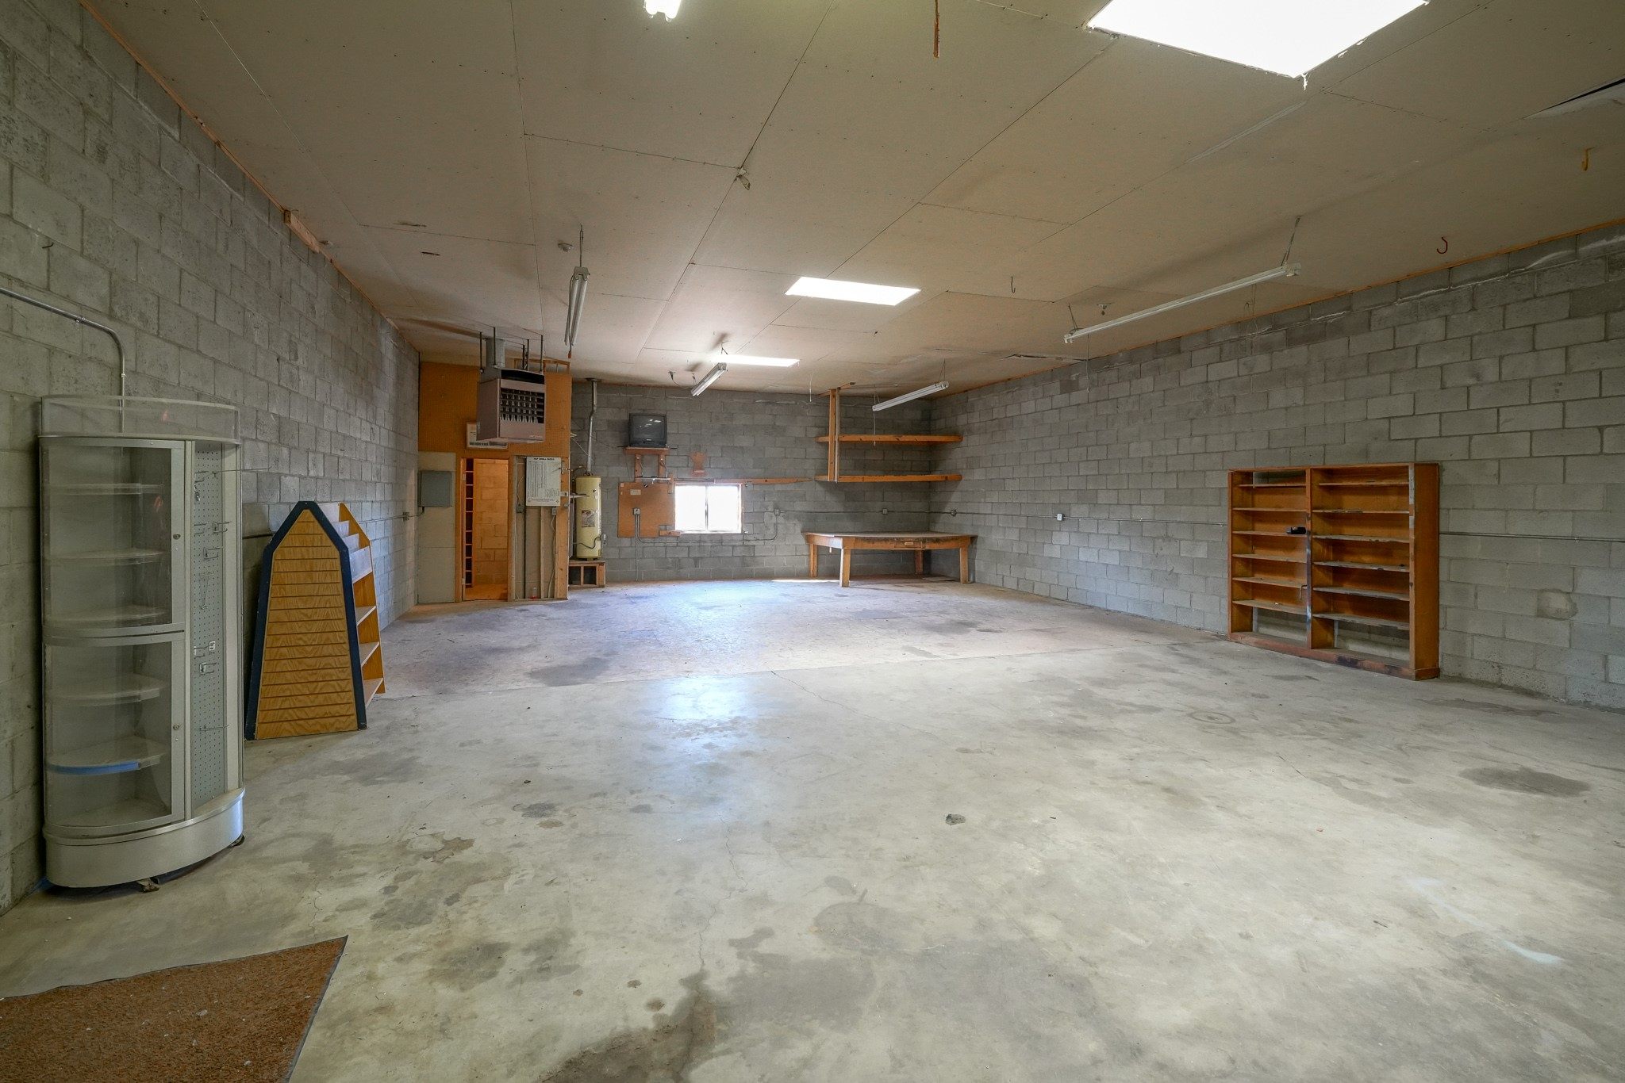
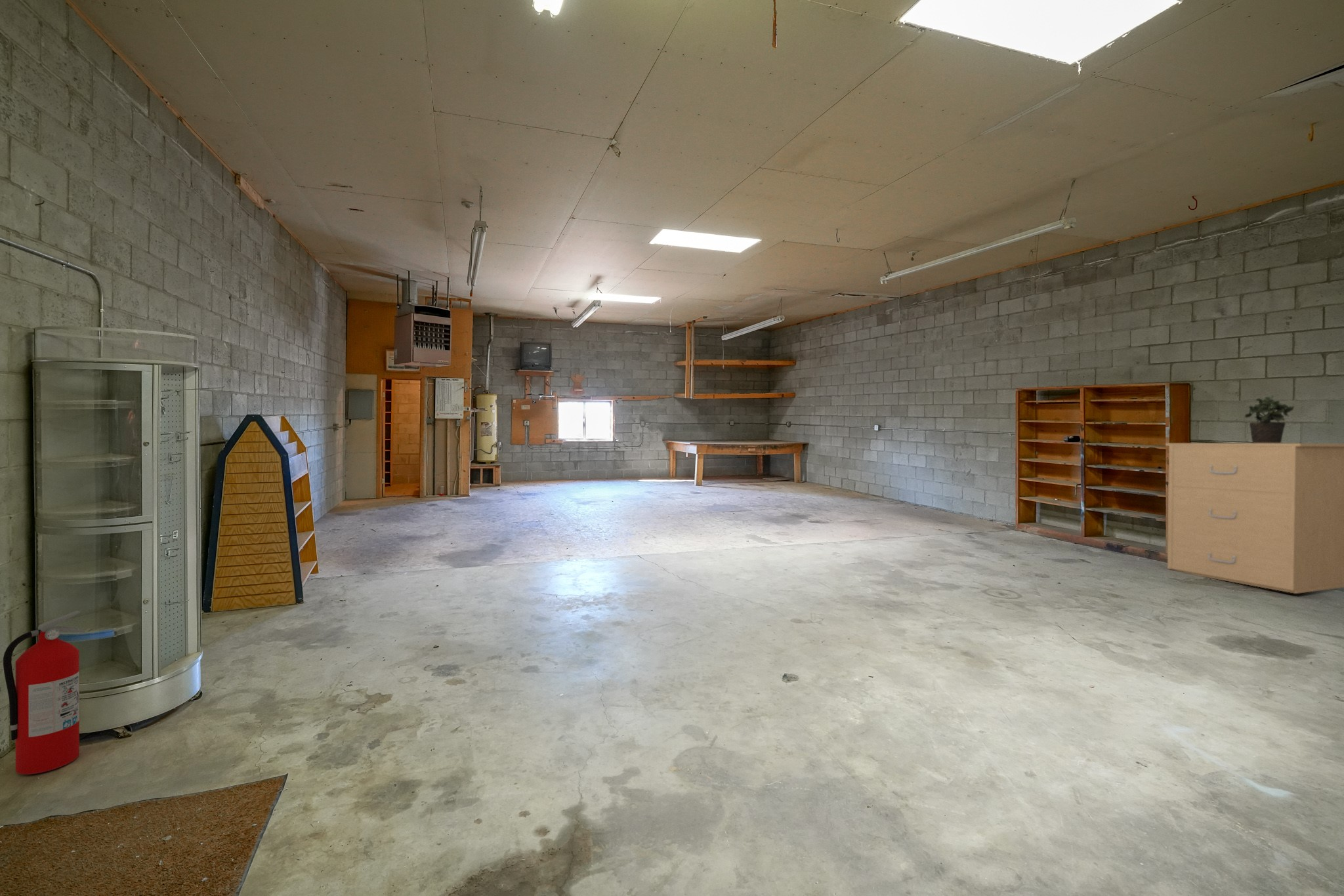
+ fire extinguisher [3,610,86,775]
+ potted plant [1244,395,1295,443]
+ filing cabinet [1165,443,1344,594]
